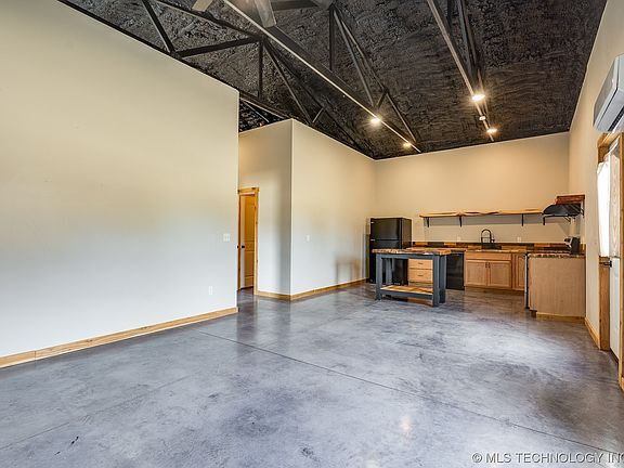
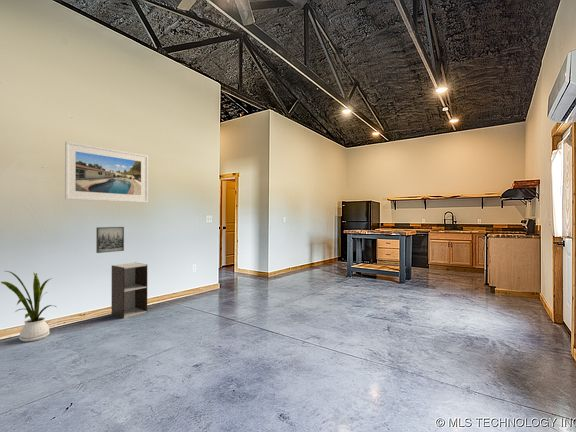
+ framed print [64,140,149,204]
+ house plant [0,270,57,342]
+ bookcase [110,262,148,319]
+ wall art [95,226,125,254]
